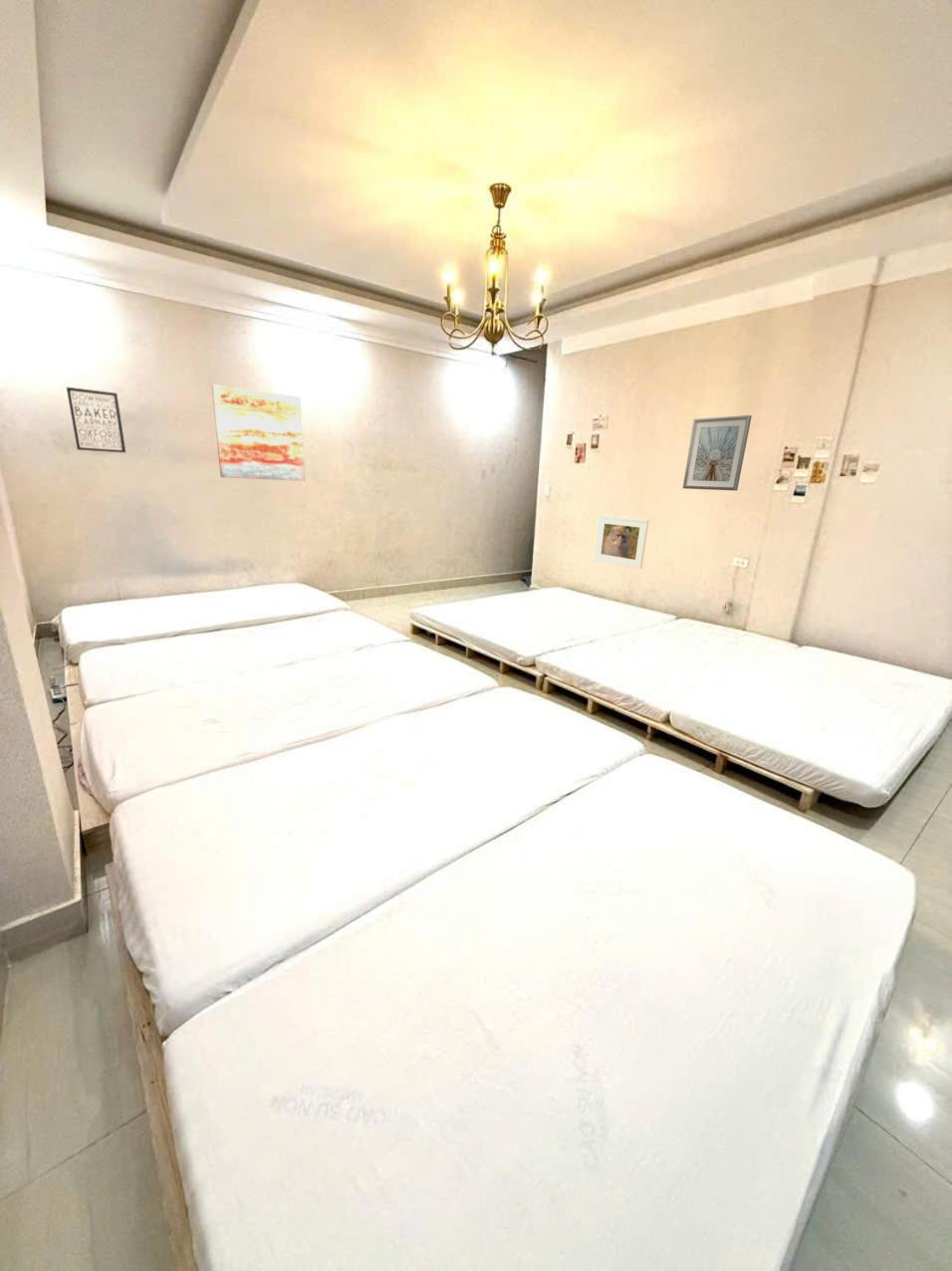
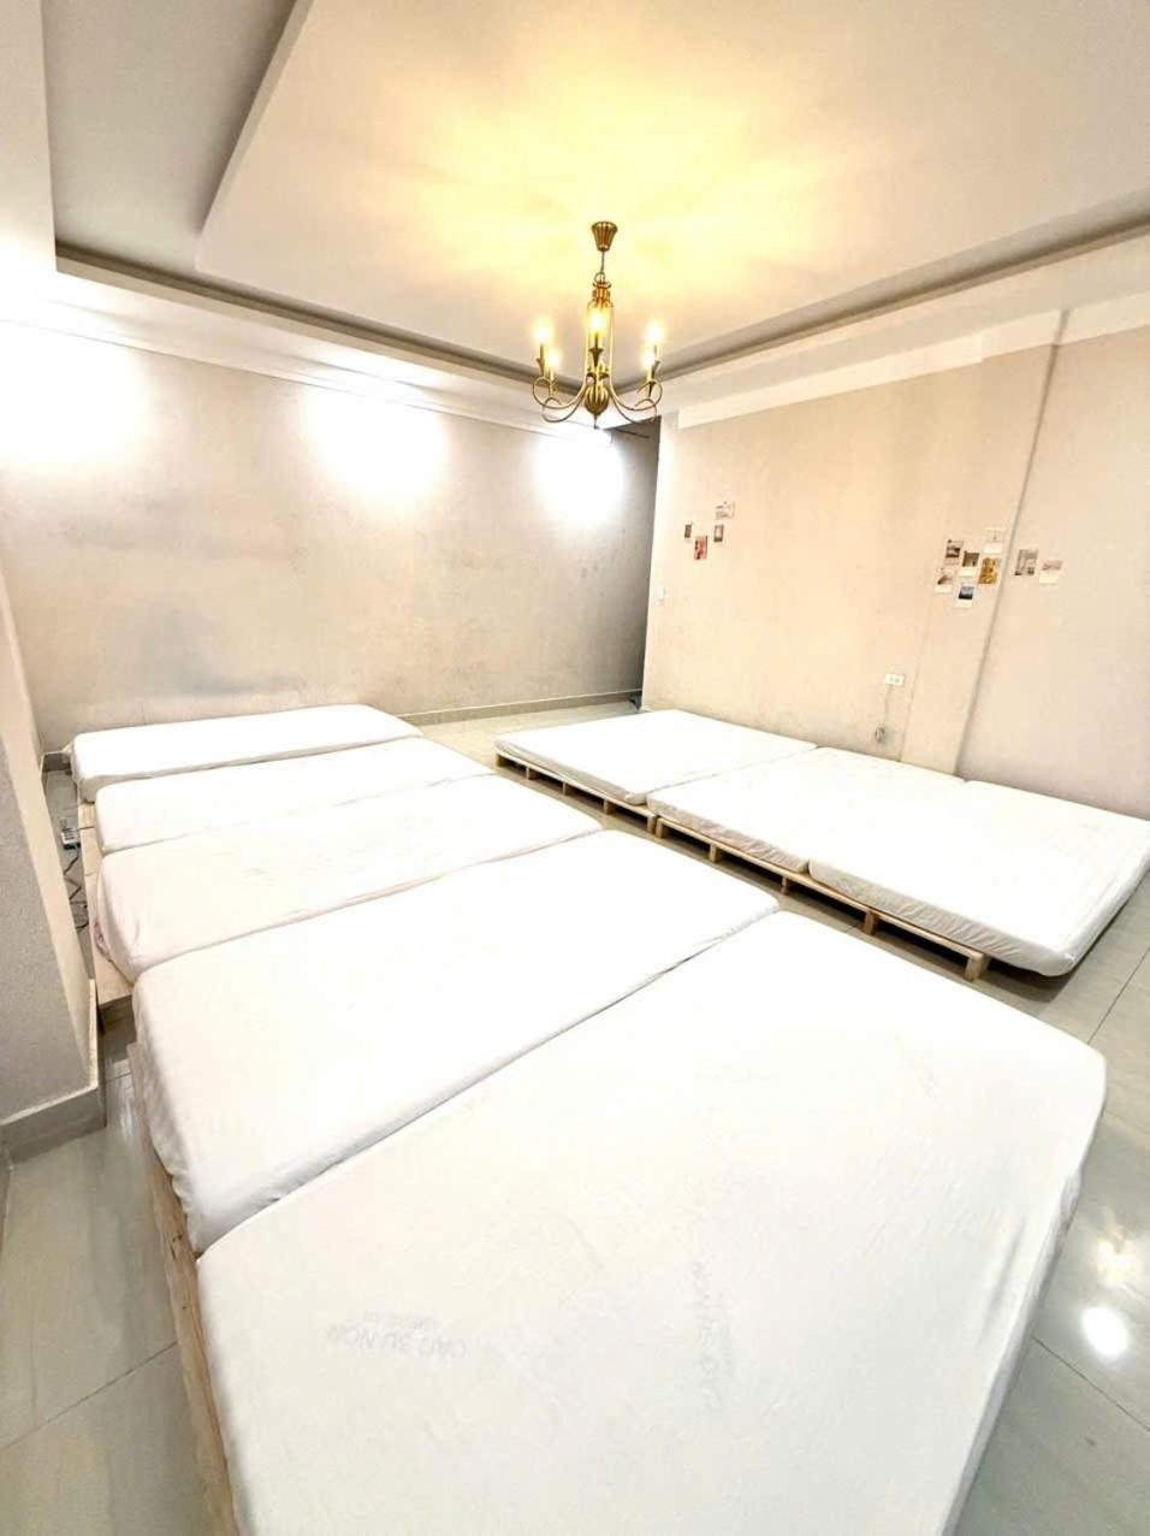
- wall art [66,386,126,454]
- wall art [211,383,306,482]
- picture frame [682,414,753,492]
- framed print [594,514,650,570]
